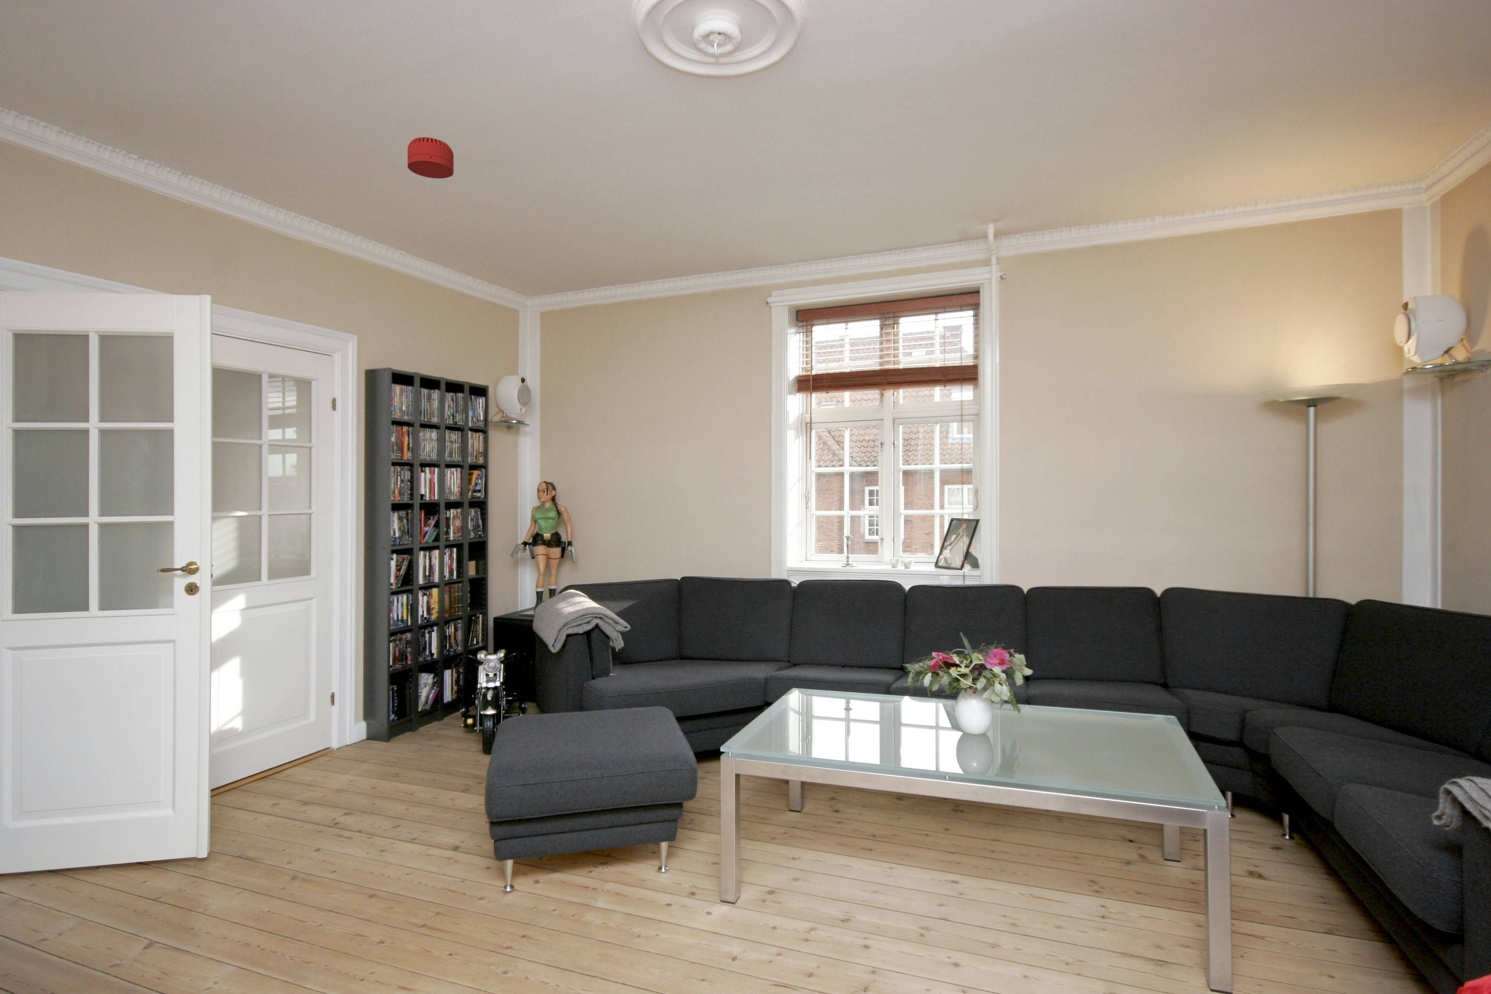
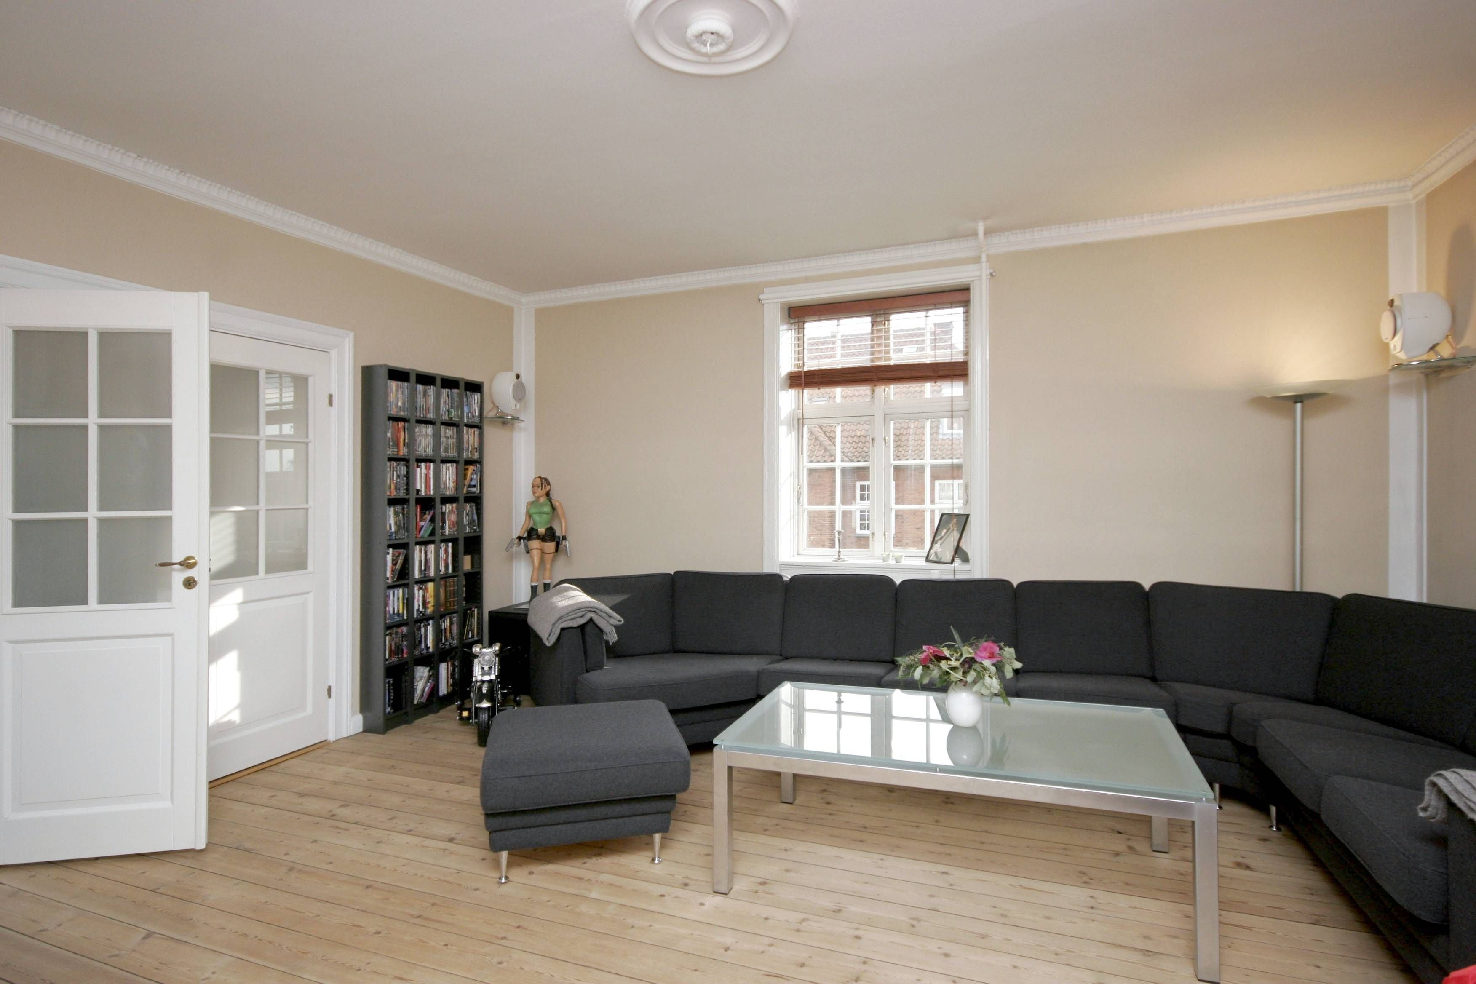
- smoke detector [407,136,454,179]
